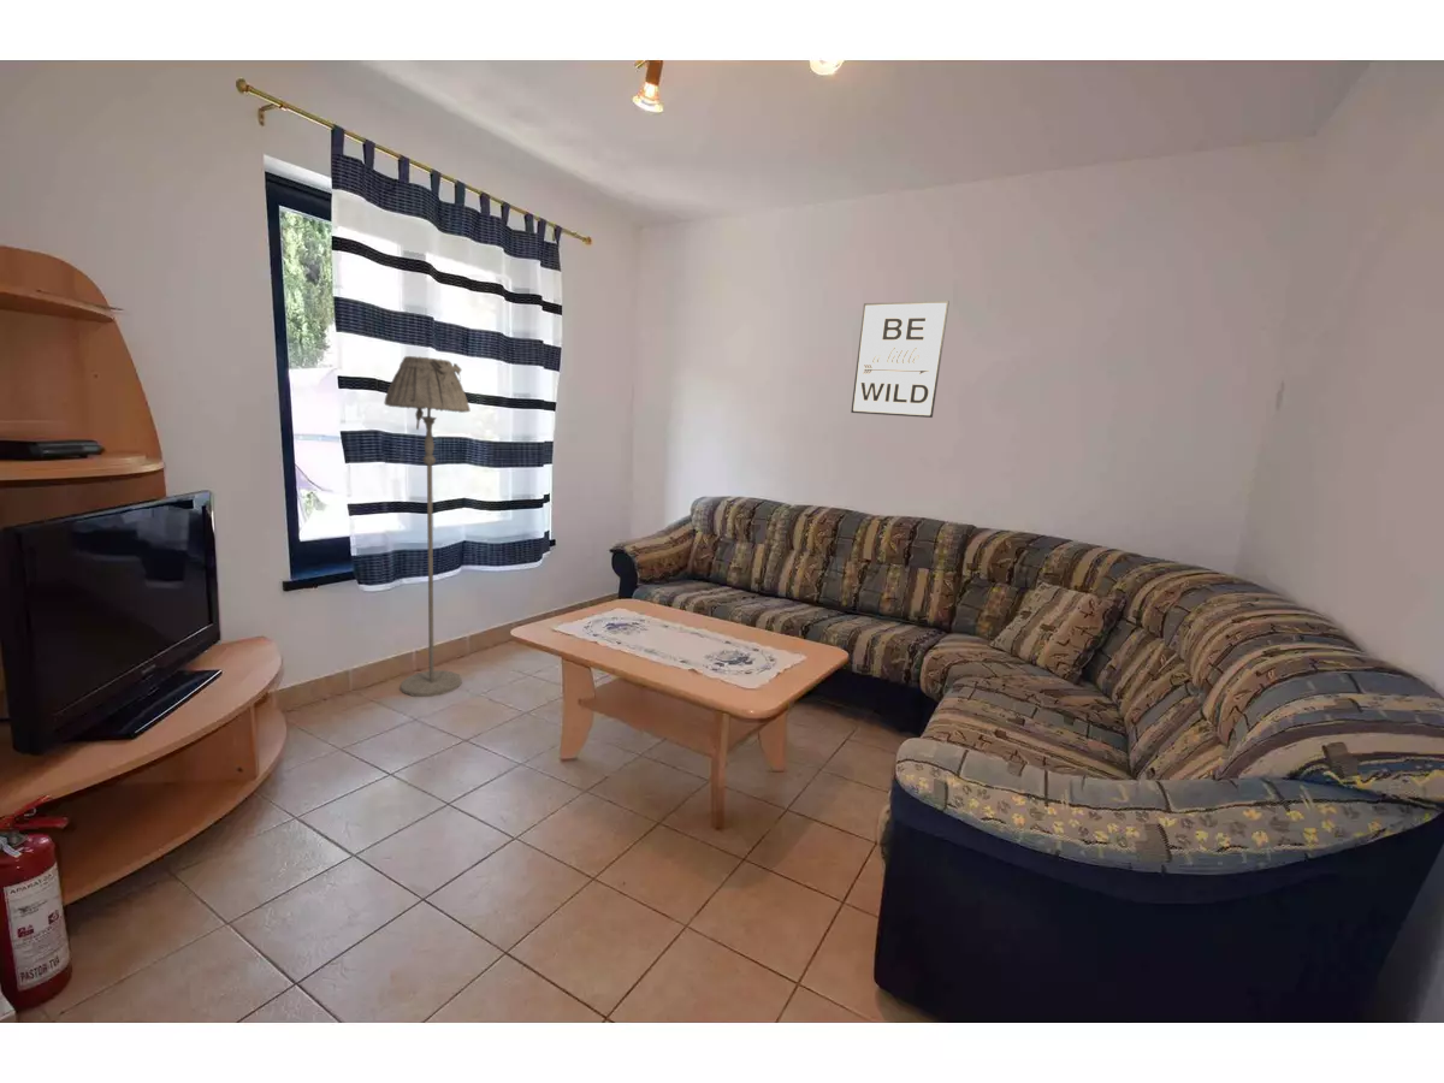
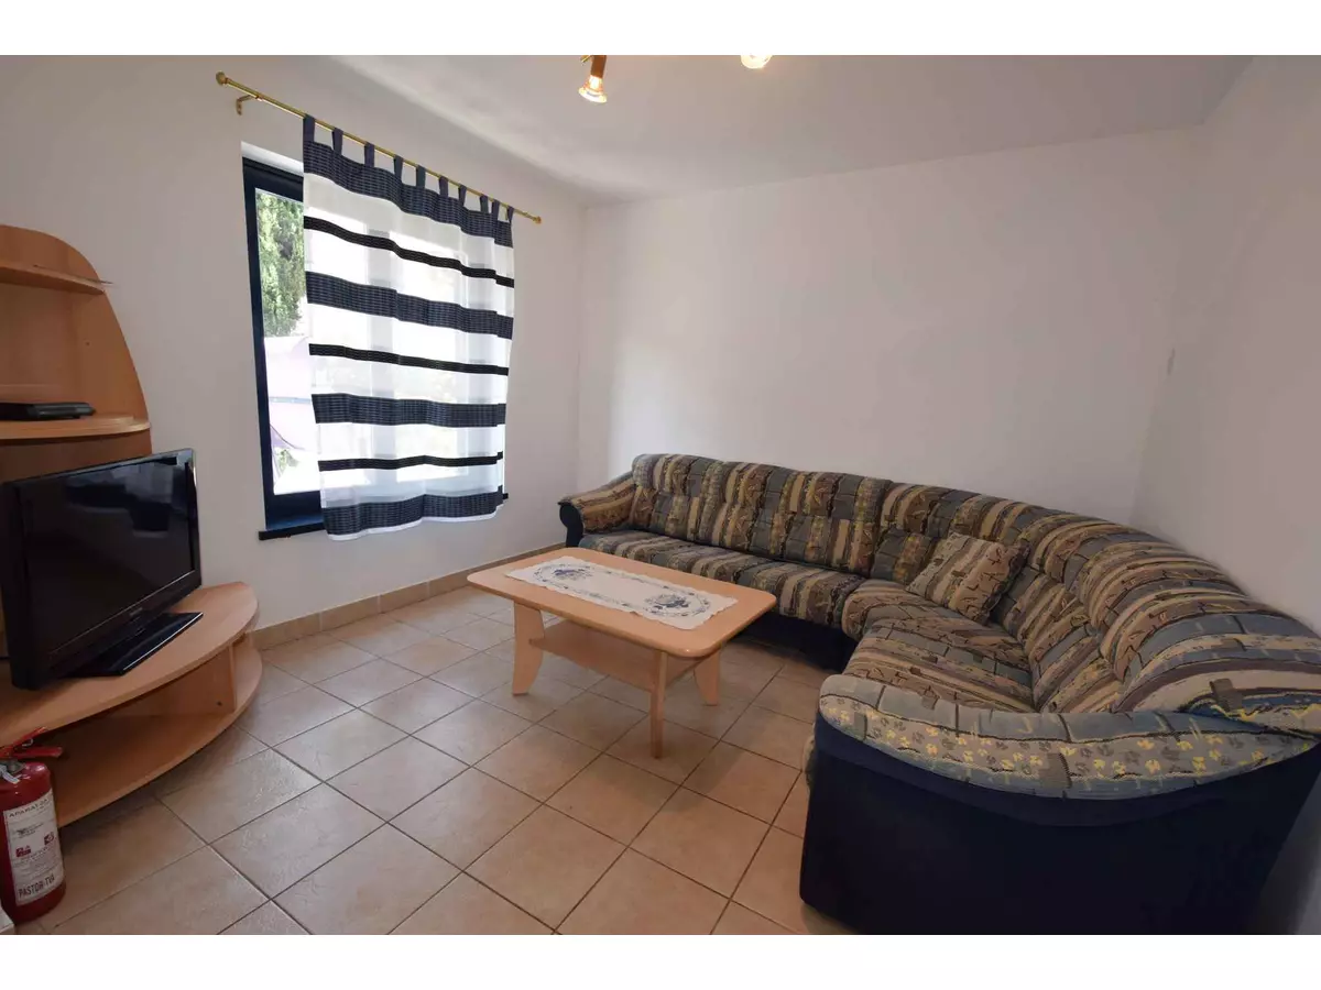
- wall art [850,300,951,419]
- floor lamp [383,355,472,698]
